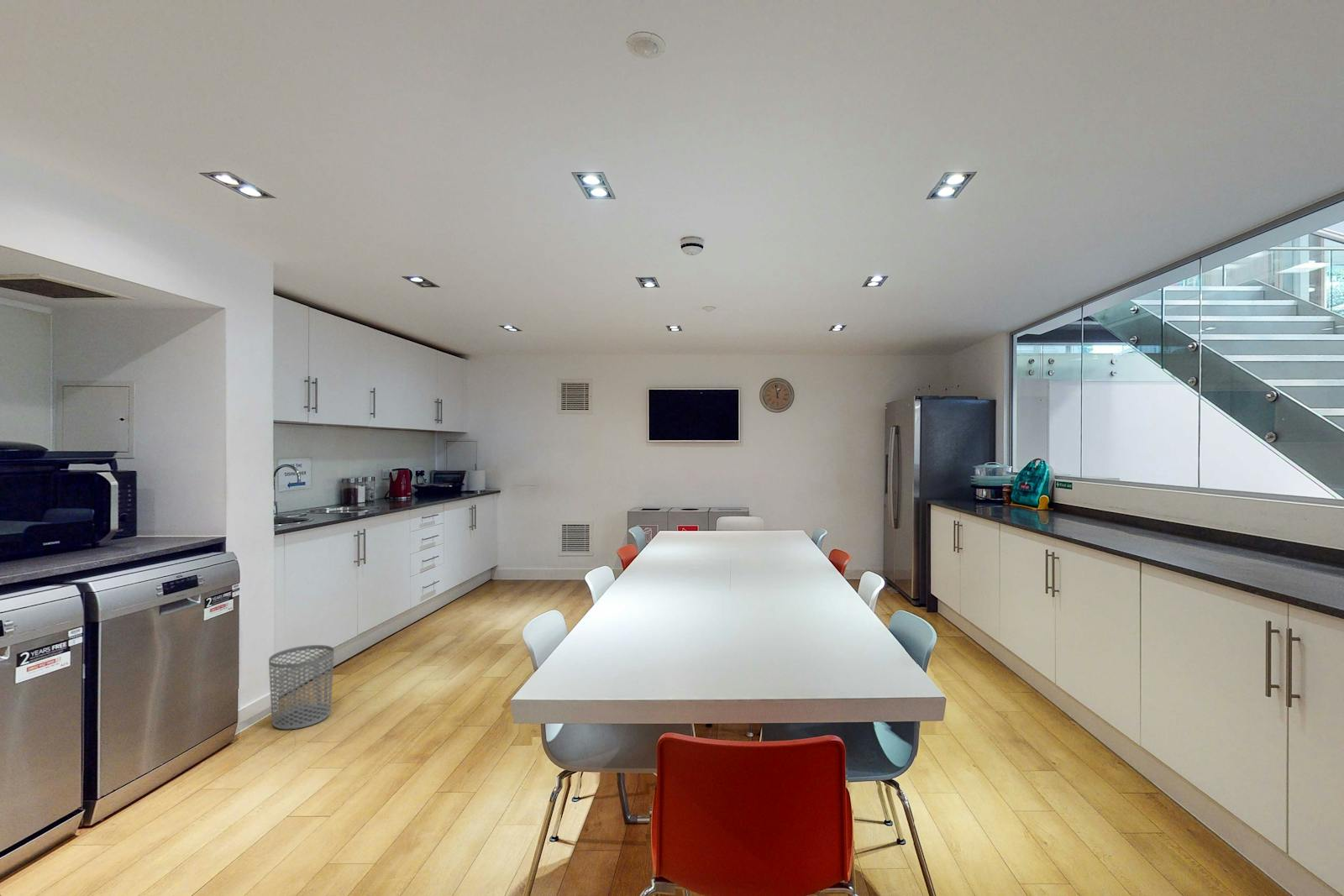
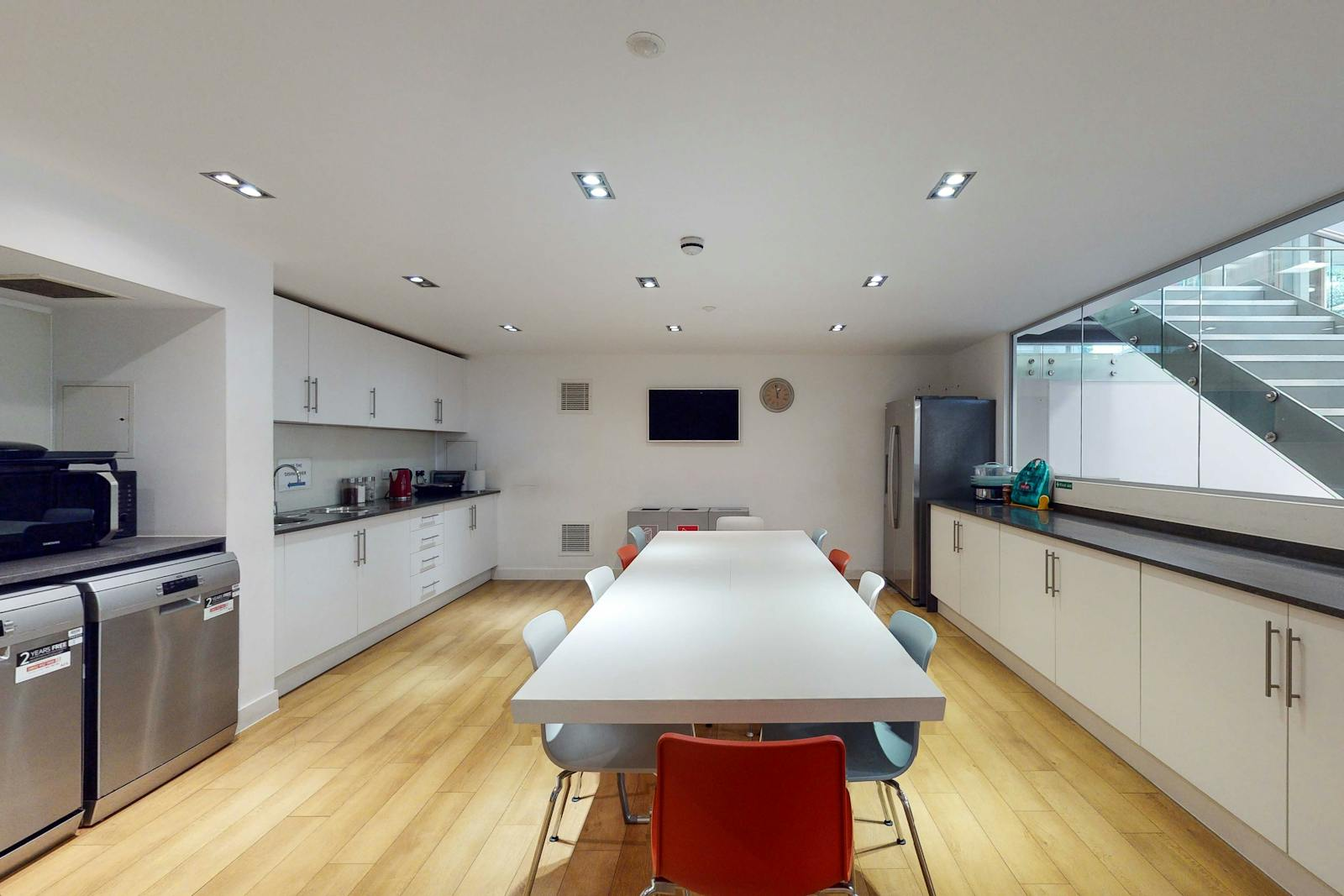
- waste bin [268,644,335,731]
